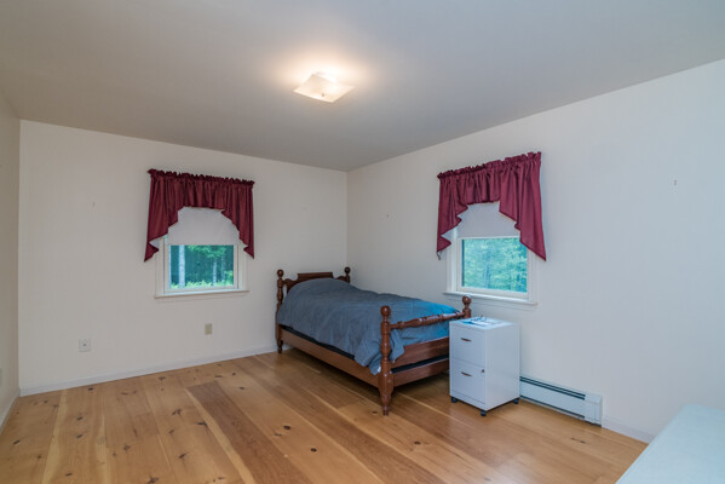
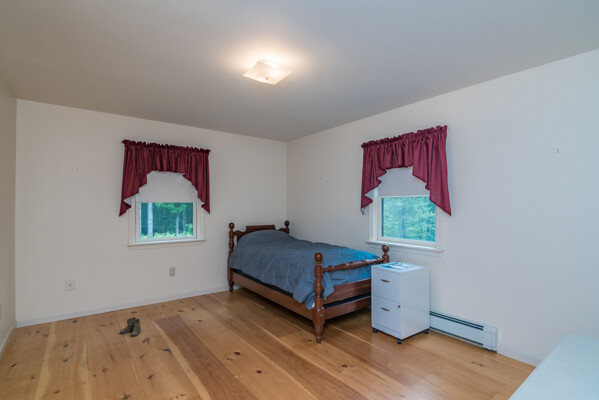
+ boots [119,316,143,338]
